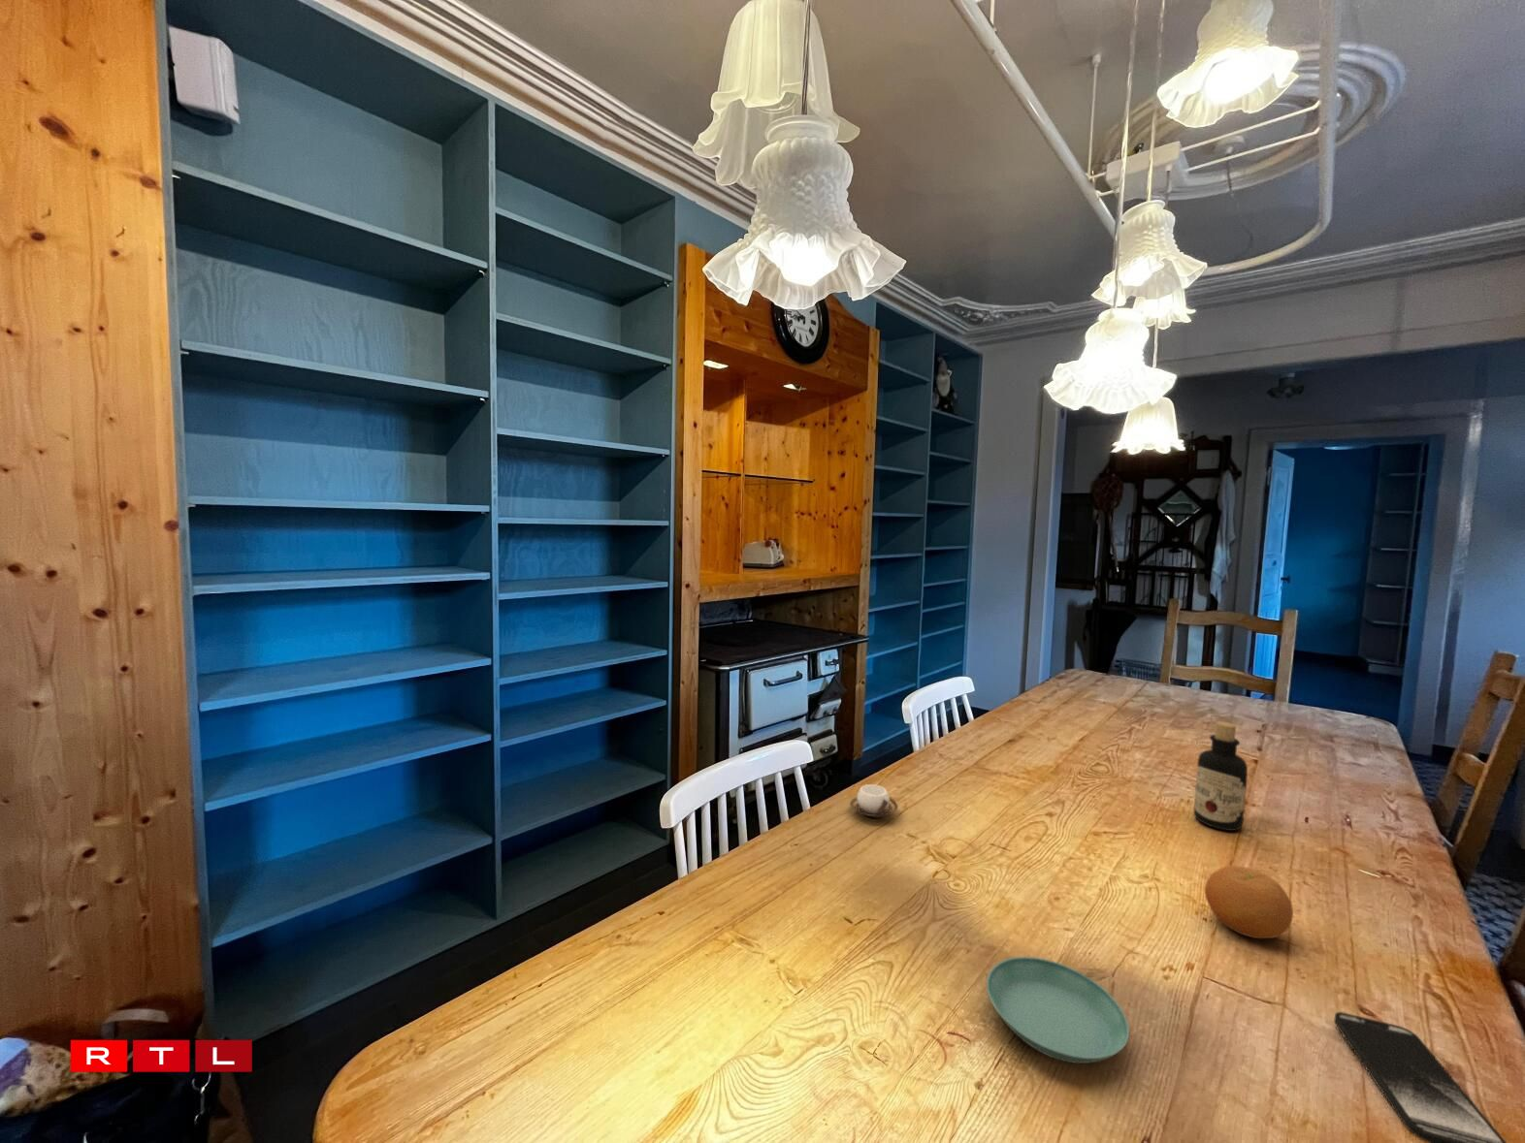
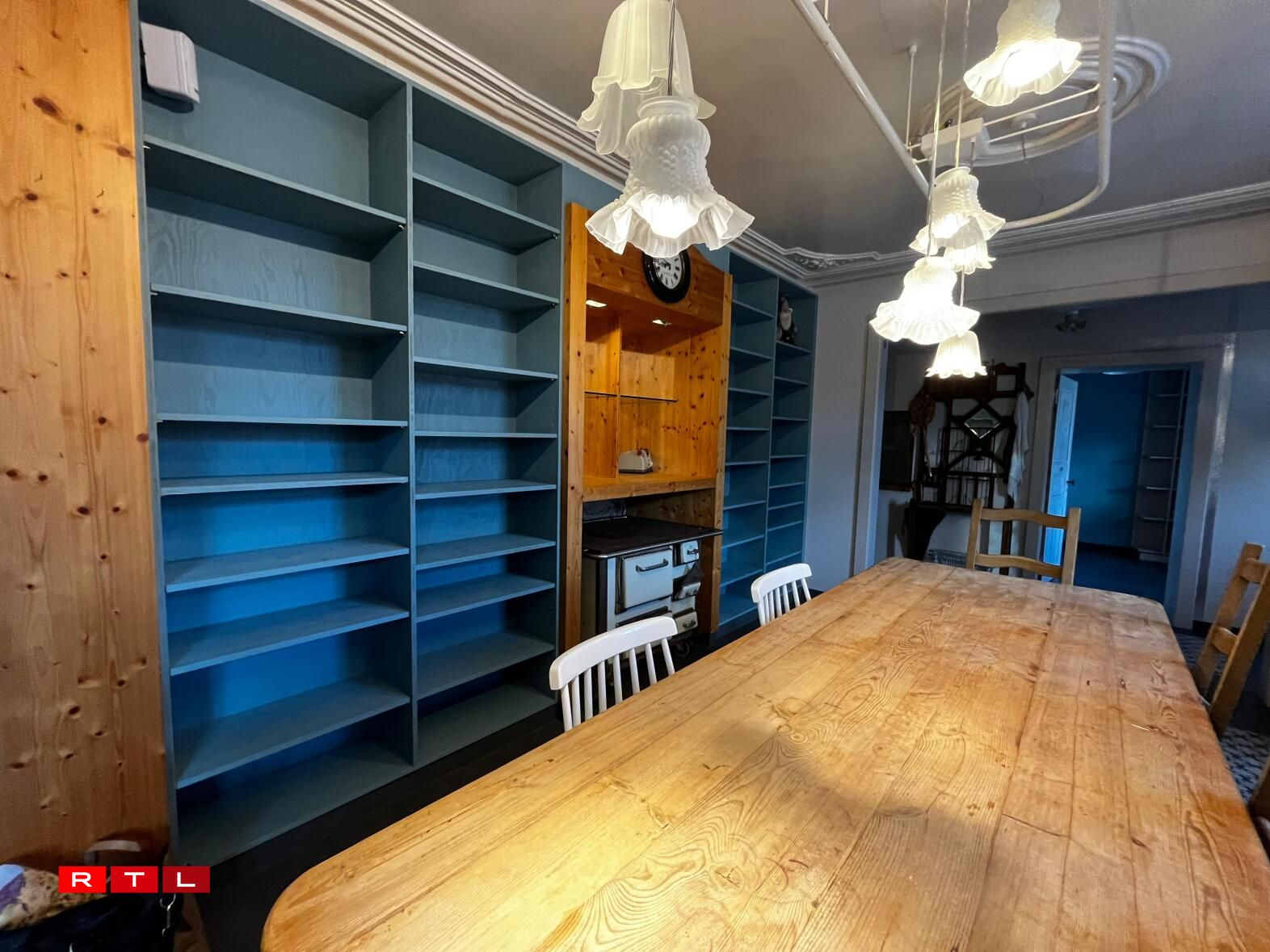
- cup [849,783,899,818]
- bottle [1194,720,1249,832]
- saucer [986,956,1130,1065]
- smartphone [1333,1011,1507,1143]
- fruit [1204,864,1294,939]
